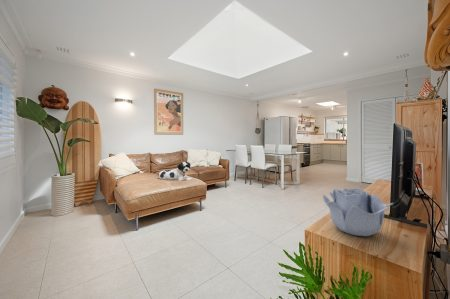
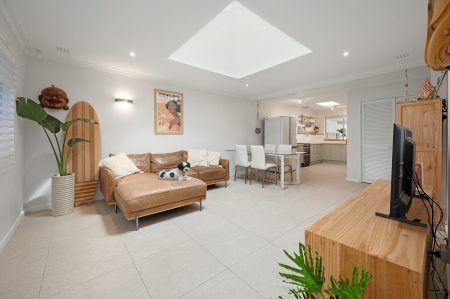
- decorative bowl [322,188,394,237]
